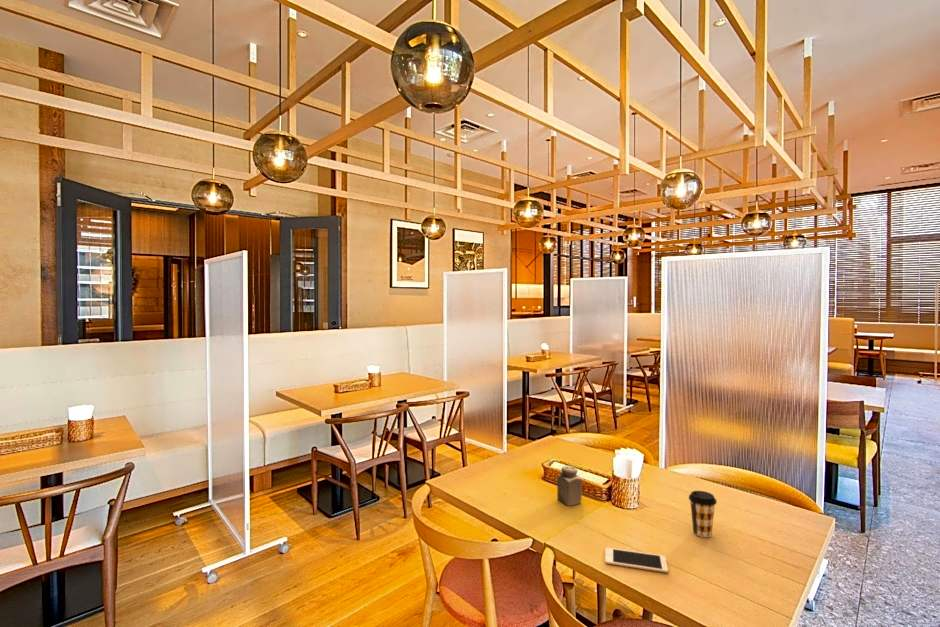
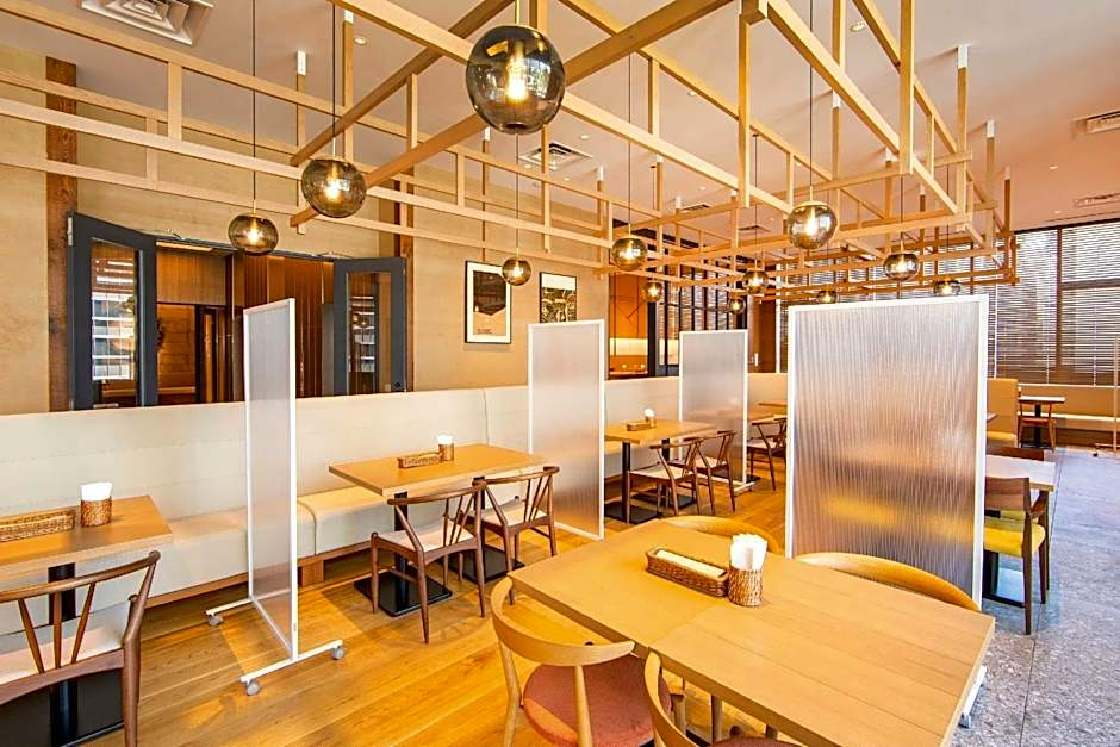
- cell phone [604,547,669,574]
- coffee cup [688,490,718,538]
- salt shaker [556,465,583,507]
